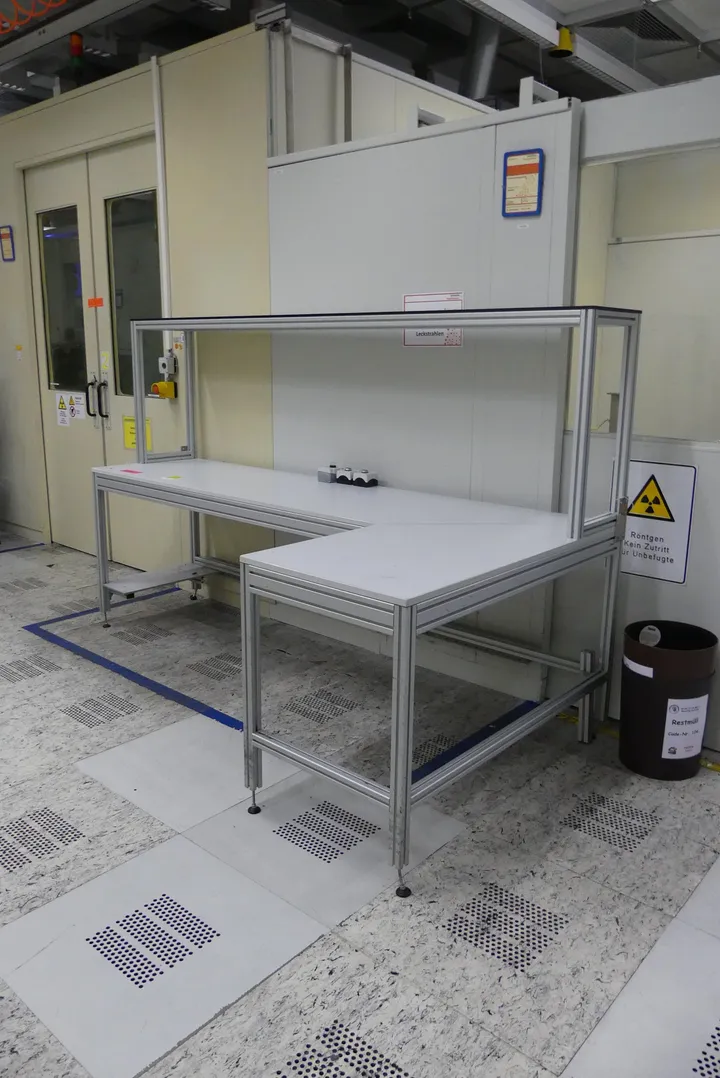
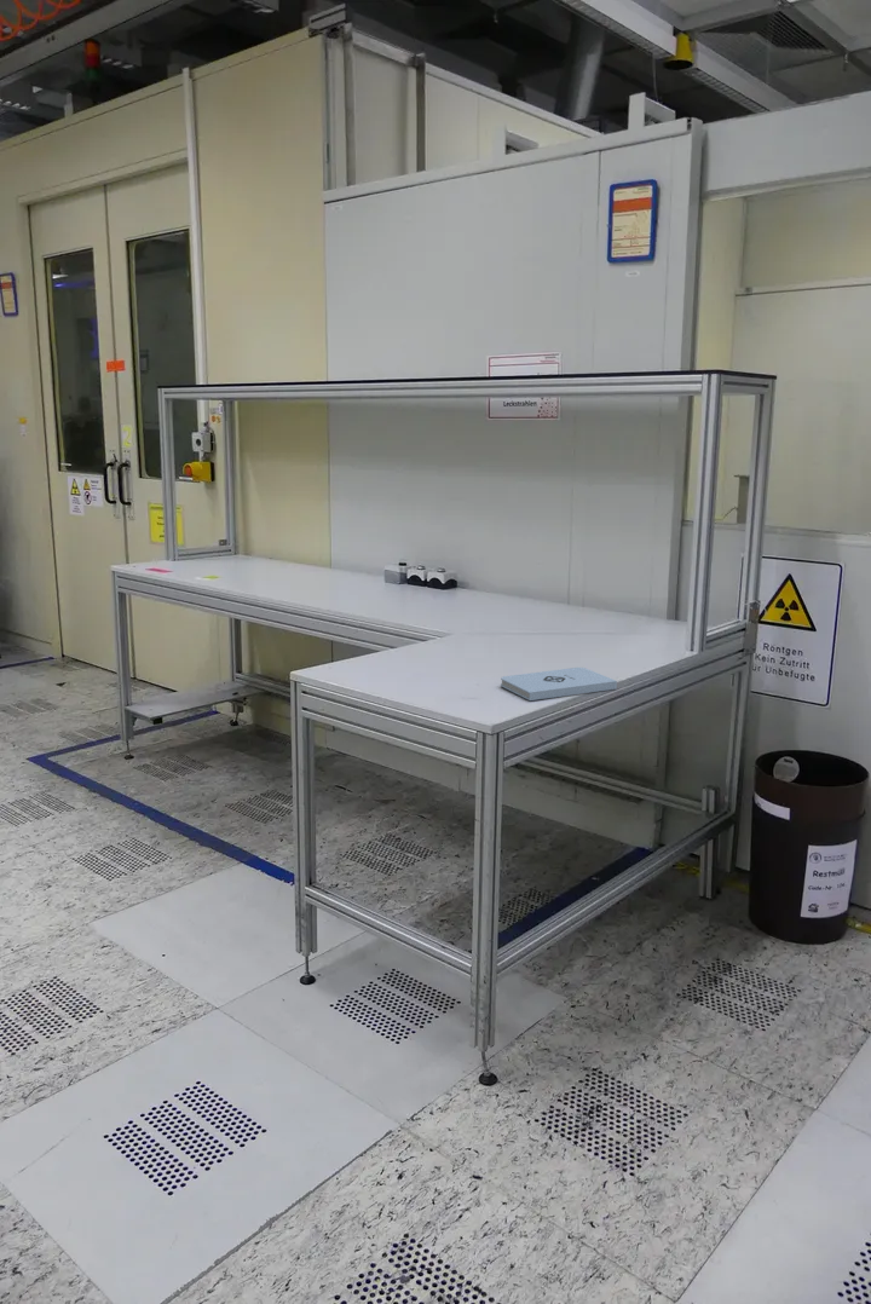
+ notepad [500,667,618,702]
